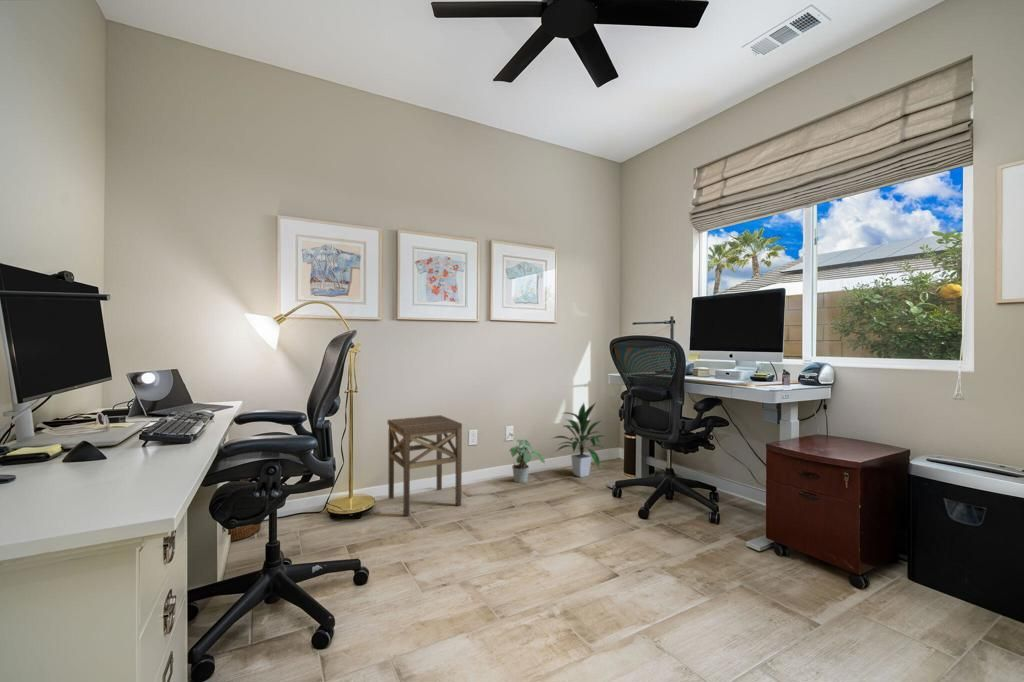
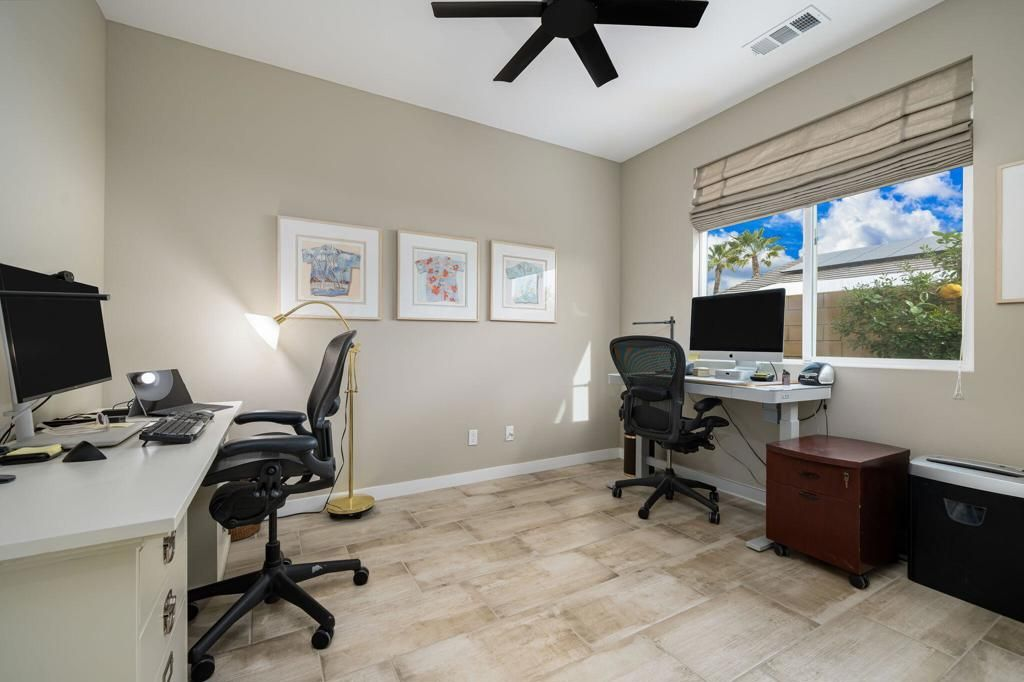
- potted plant [508,439,546,484]
- indoor plant [550,402,605,478]
- side table [387,414,463,517]
